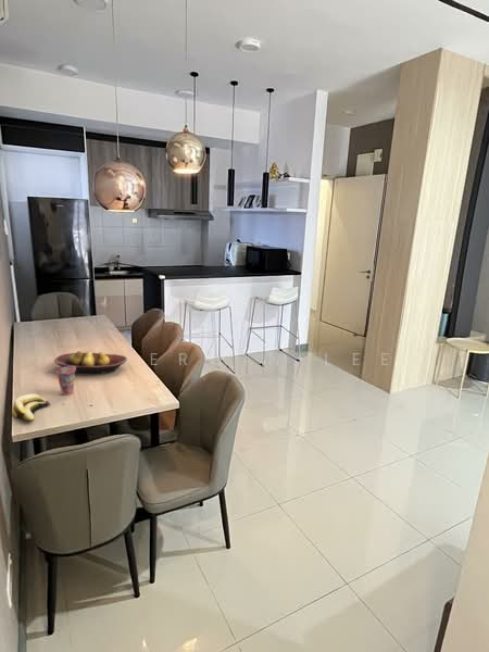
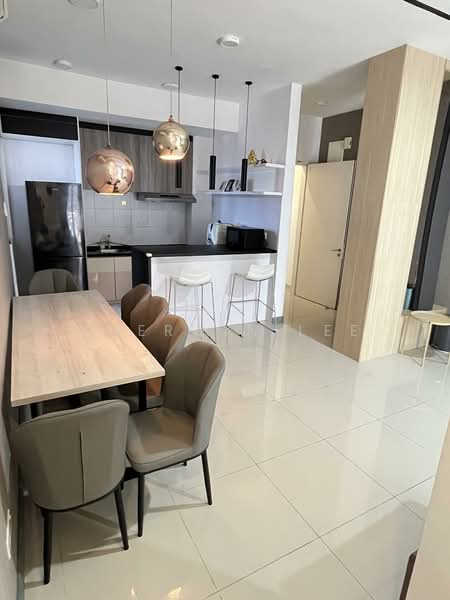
- banana [11,392,51,422]
- fruit bowl [53,350,128,374]
- cup [55,366,76,397]
